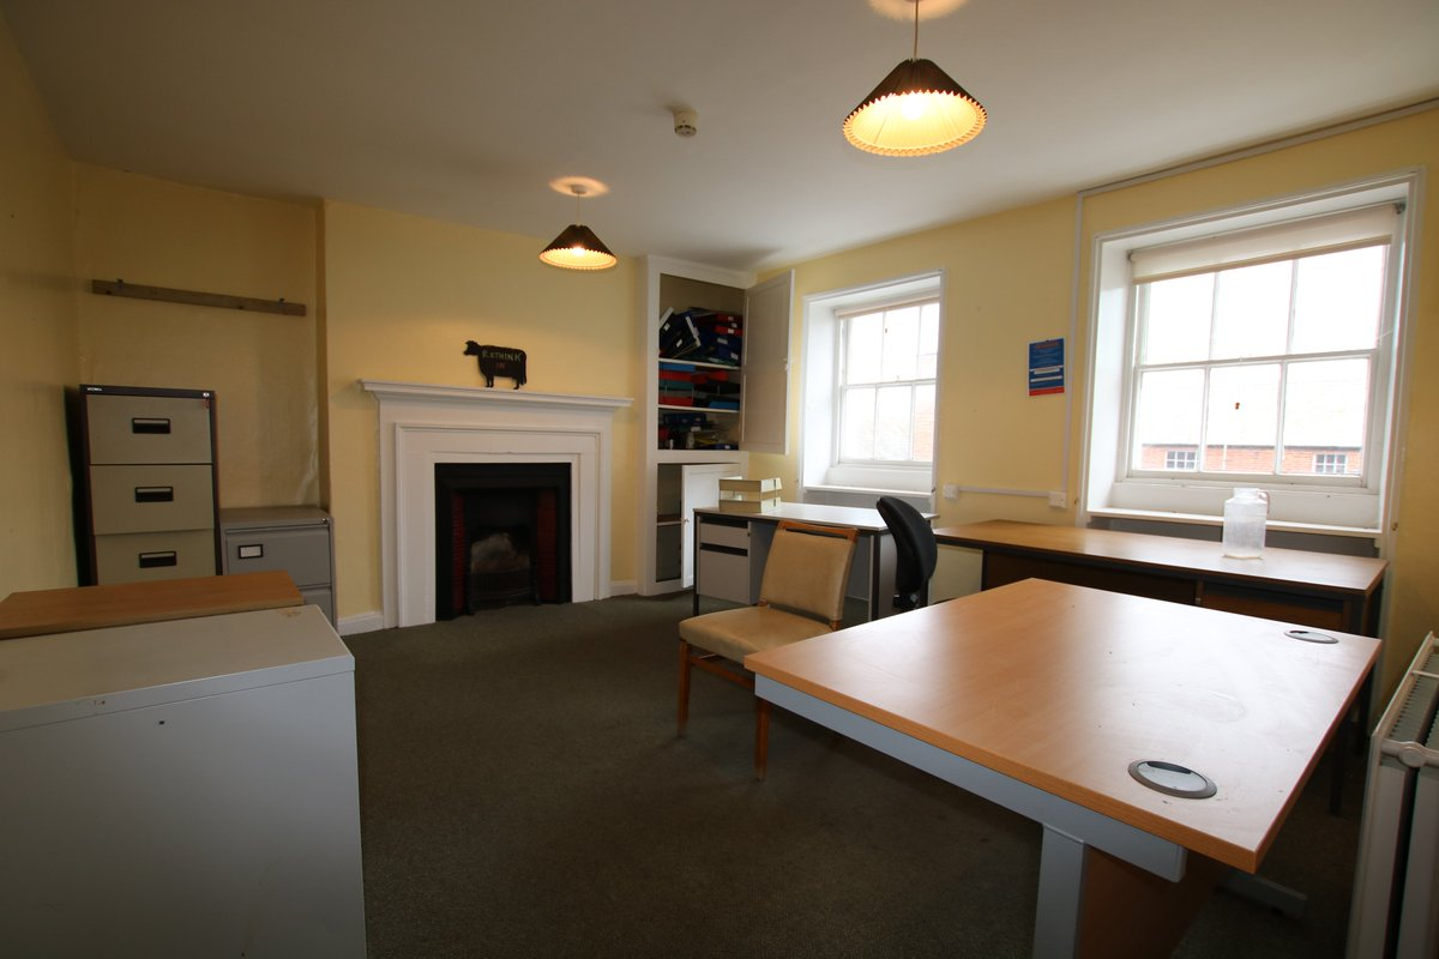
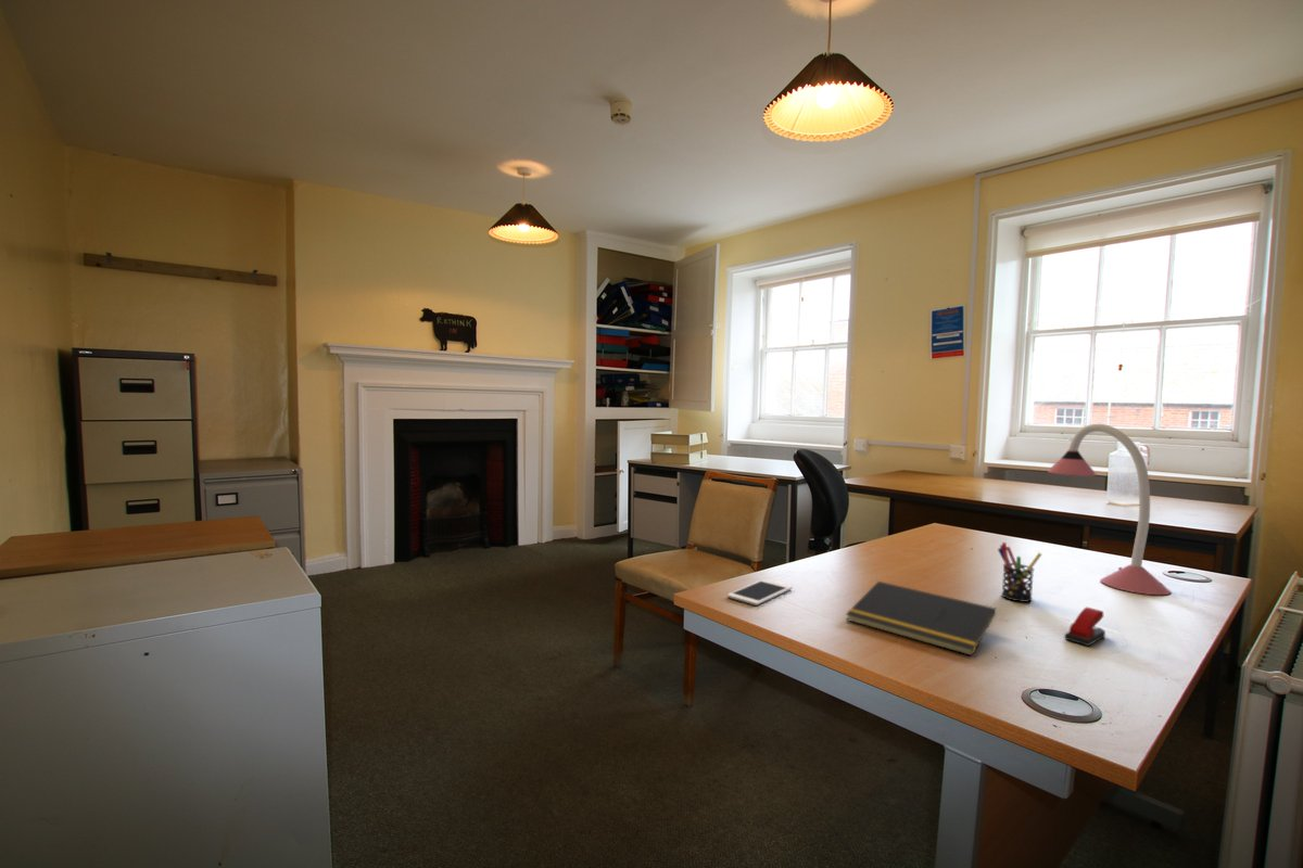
+ stapler [1063,607,1106,647]
+ pen holder [997,541,1042,603]
+ cell phone [726,578,794,607]
+ notepad [845,580,997,656]
+ desk lamp [1047,423,1172,596]
